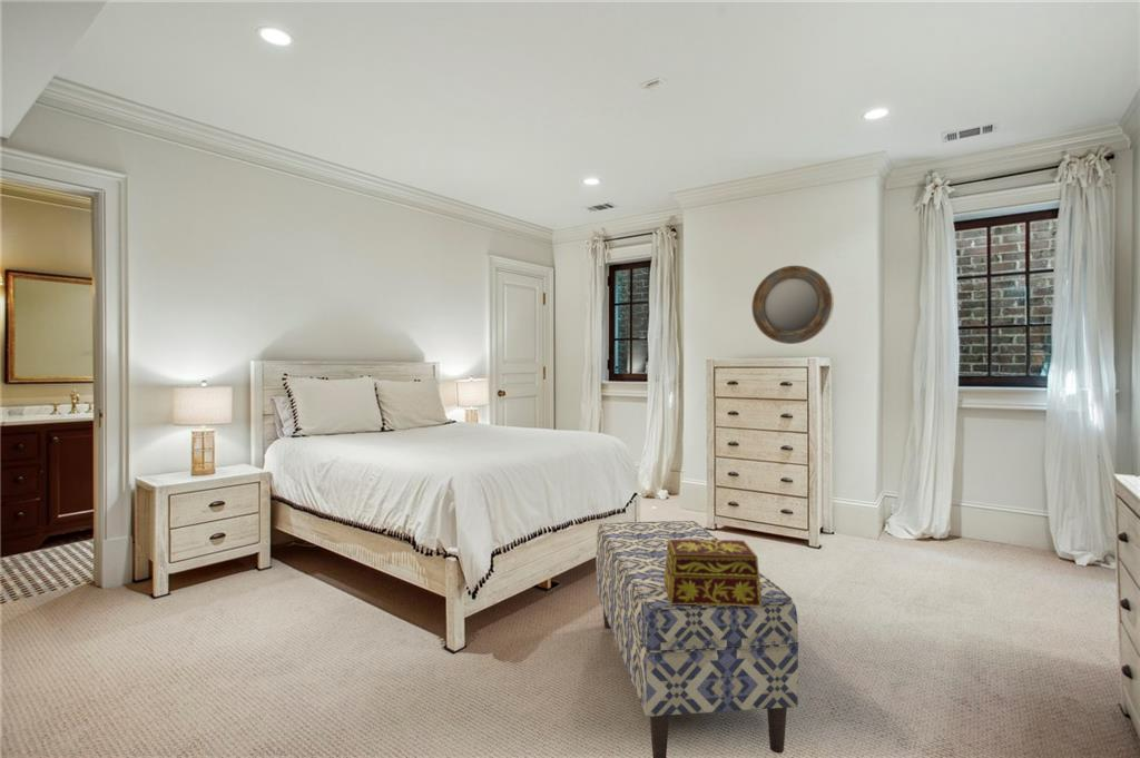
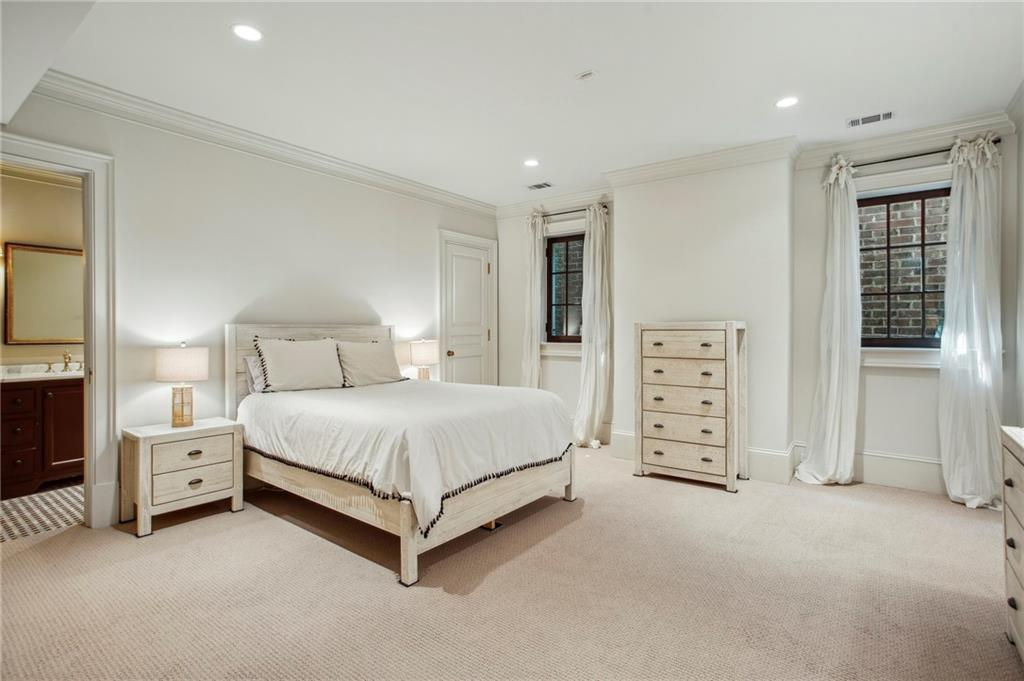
- bench [594,520,799,758]
- decorative box [664,539,763,607]
- home mirror [750,265,835,345]
